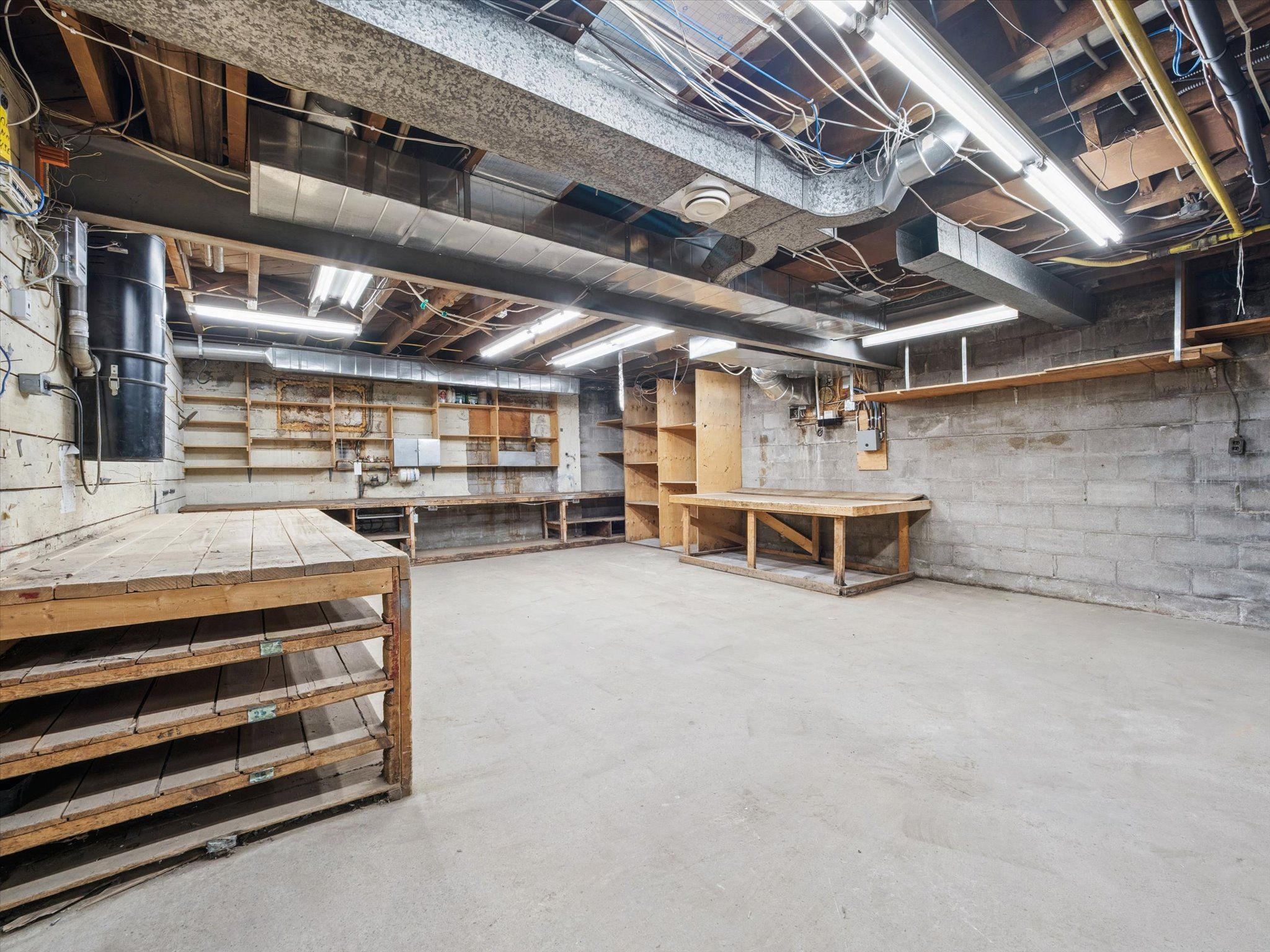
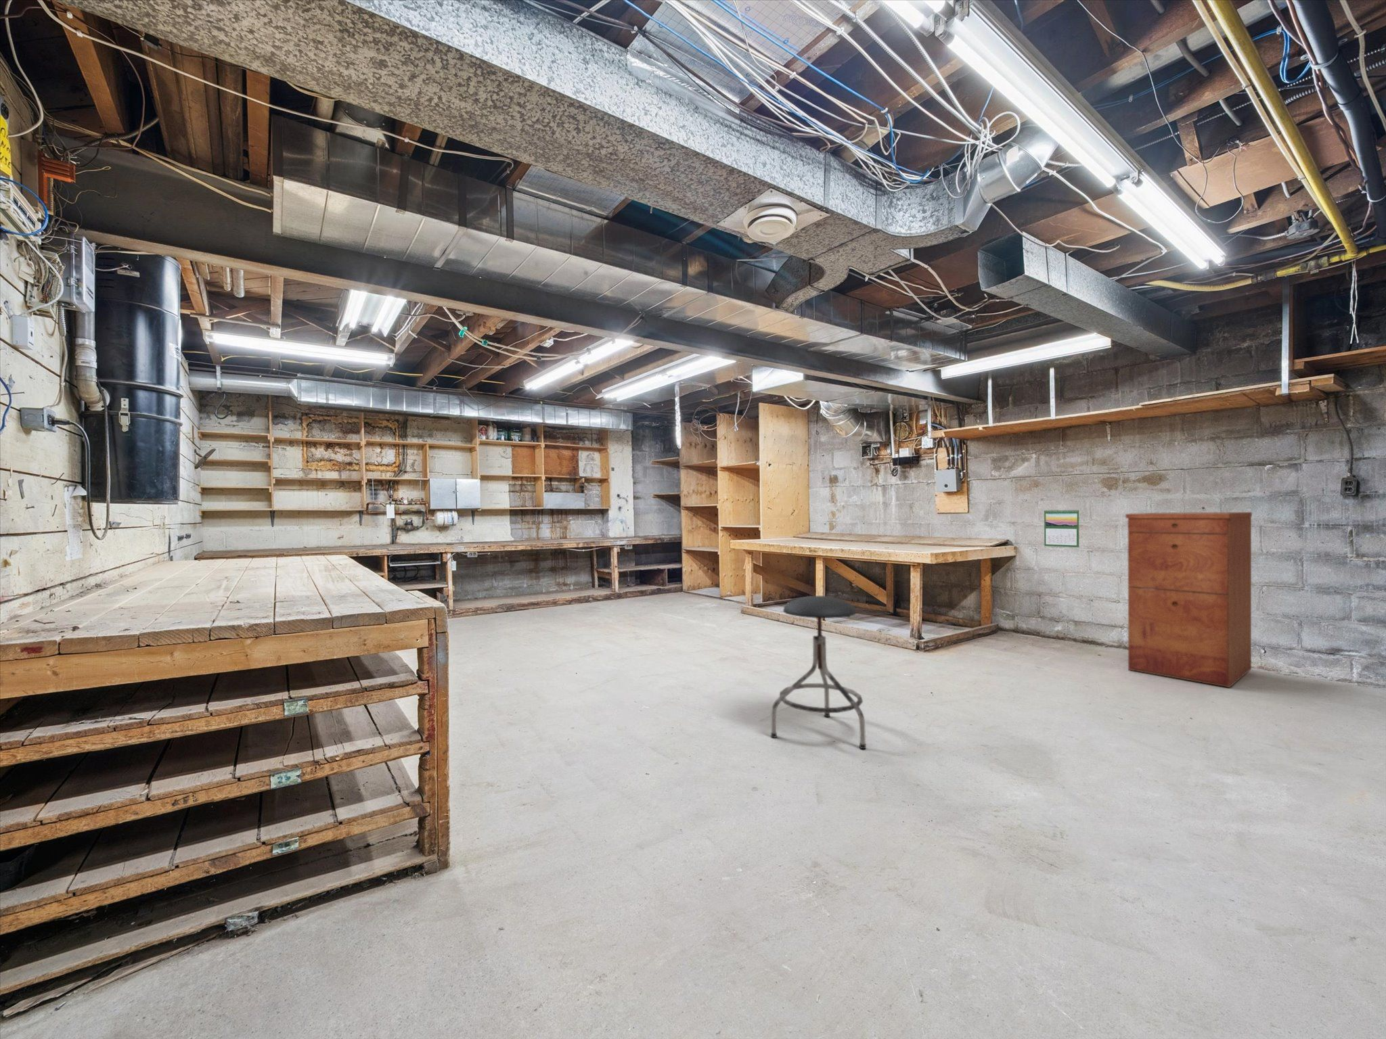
+ stool [770,595,867,750]
+ filing cabinet [1125,512,1253,688]
+ calendar [1043,507,1080,548]
